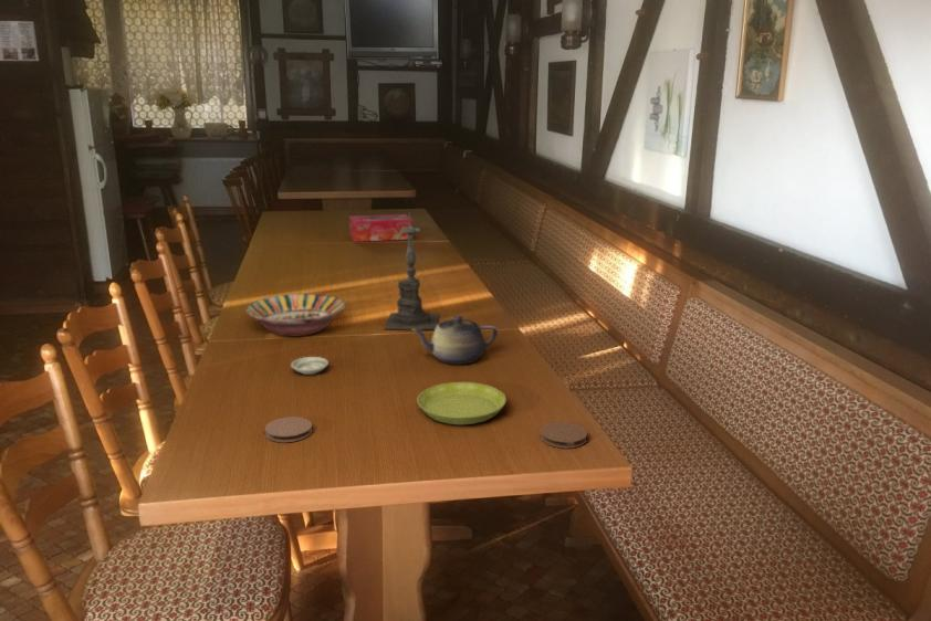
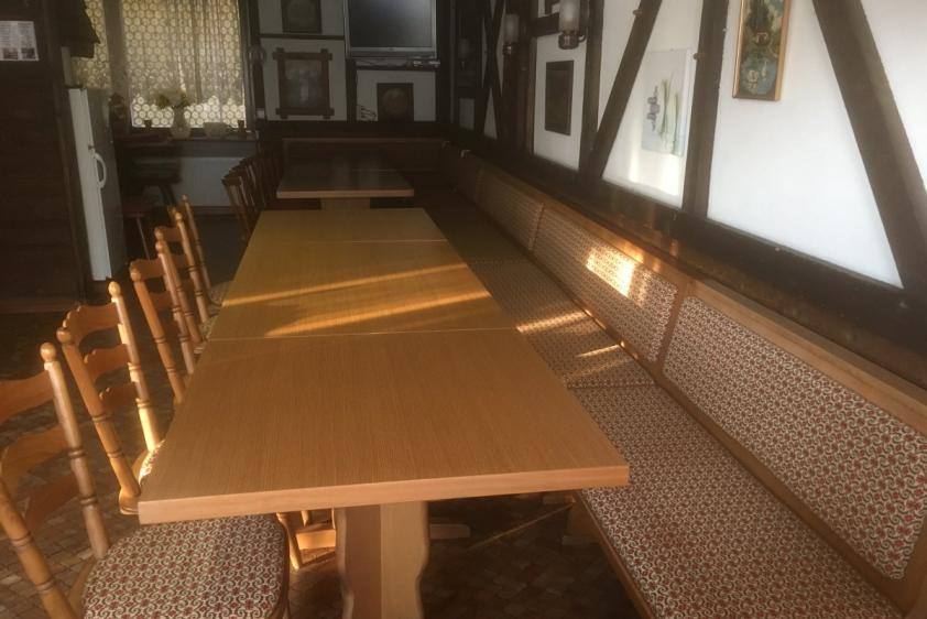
- teapot [410,315,499,366]
- serving bowl [244,293,347,337]
- tissue box [348,213,414,243]
- coaster [540,421,588,450]
- candle holder [384,211,441,330]
- coaster [264,415,313,443]
- saucer [290,356,329,376]
- saucer [416,381,508,425]
